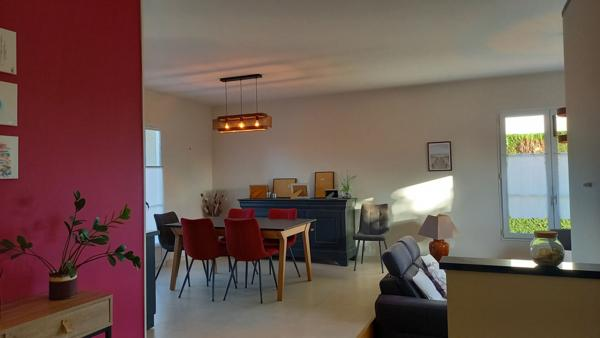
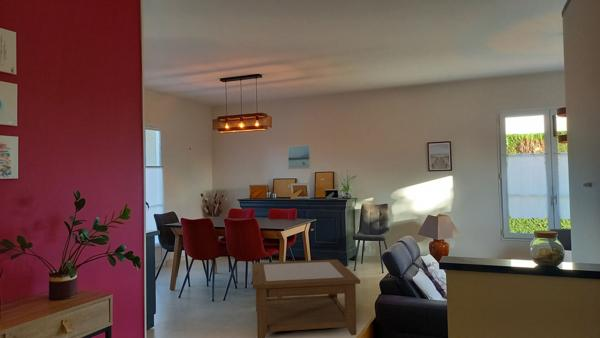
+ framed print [287,144,311,170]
+ coffee table [251,258,361,338]
